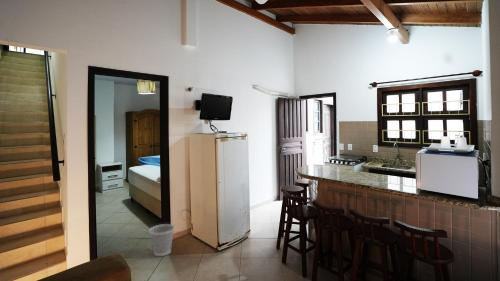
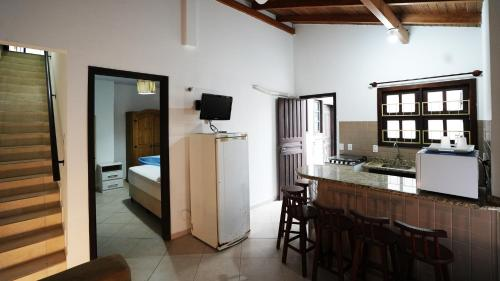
- wastebasket [148,223,176,257]
